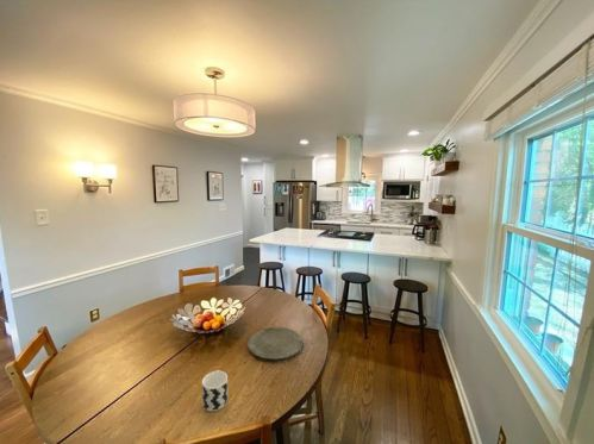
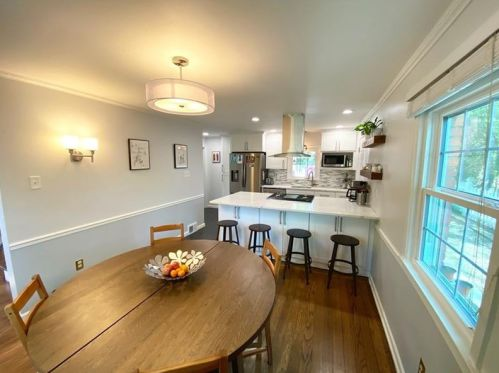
- plate [246,326,304,361]
- cup [201,369,229,412]
